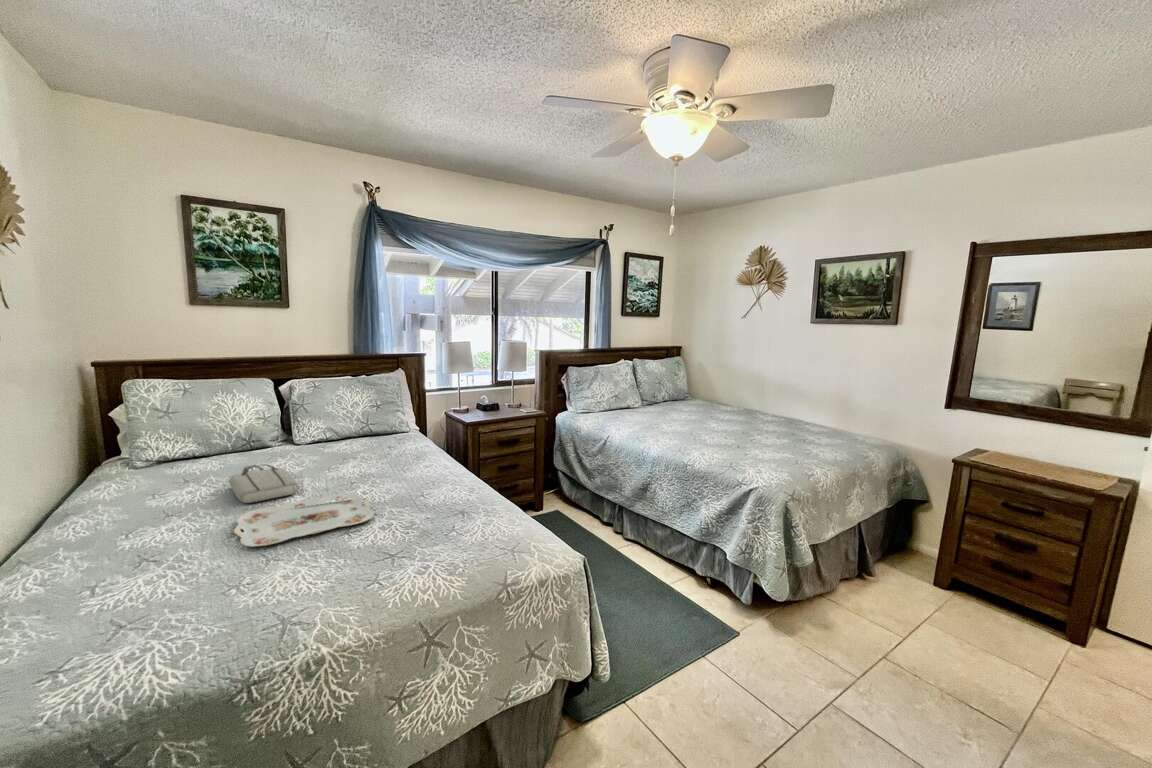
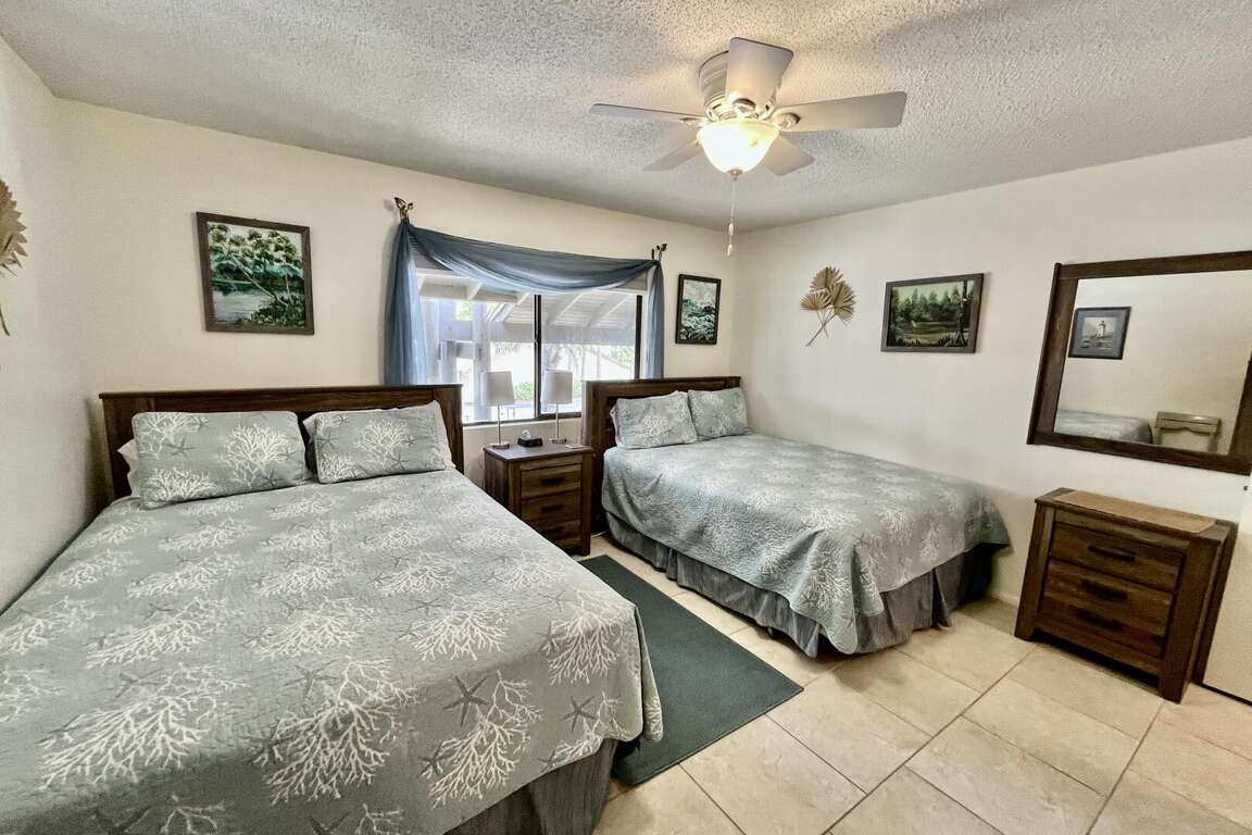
- serving tray [233,492,375,548]
- tote bag [228,463,300,504]
